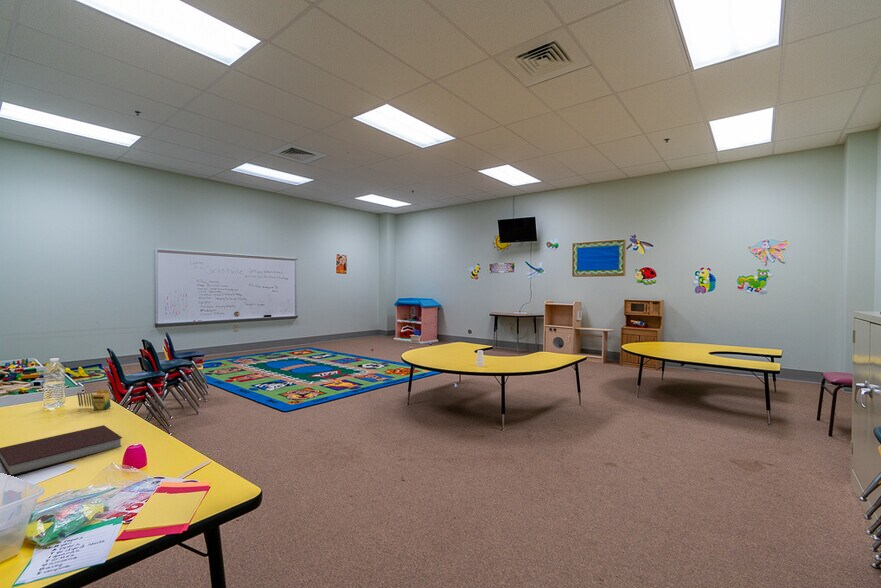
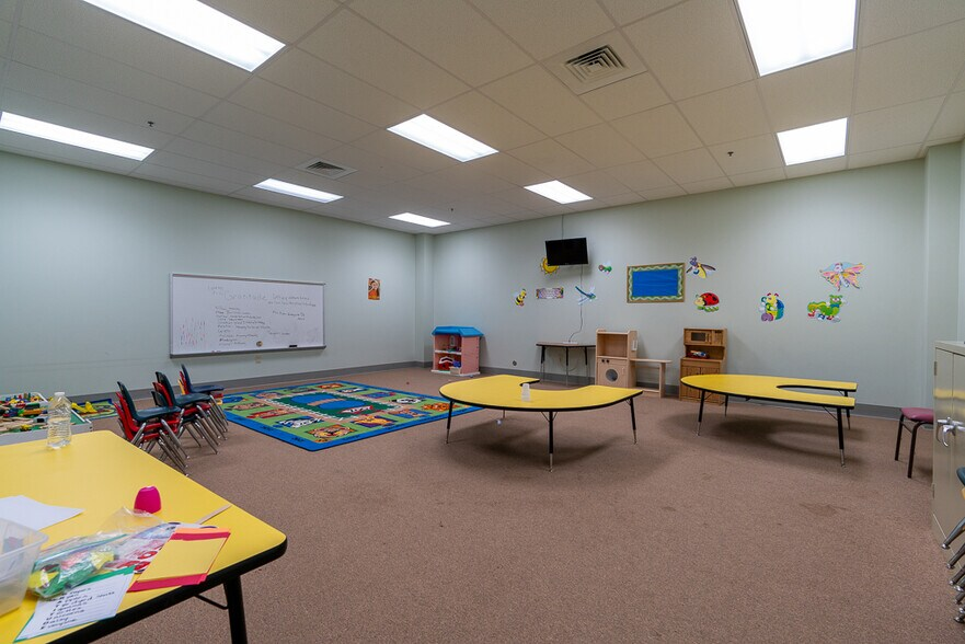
- notebook [0,424,123,477]
- crayon [76,389,112,410]
